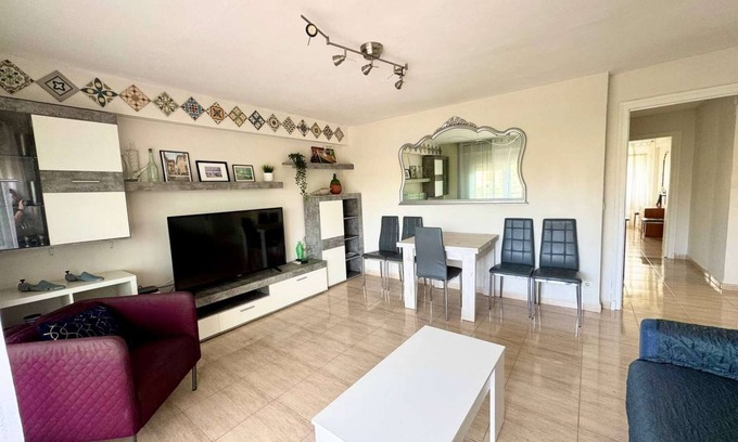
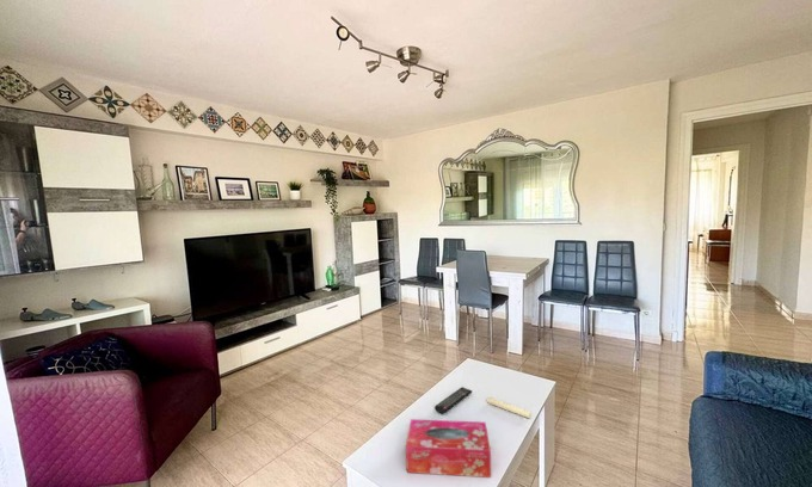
+ remote control [433,386,473,415]
+ candle [486,396,533,419]
+ tissue box [405,418,492,479]
